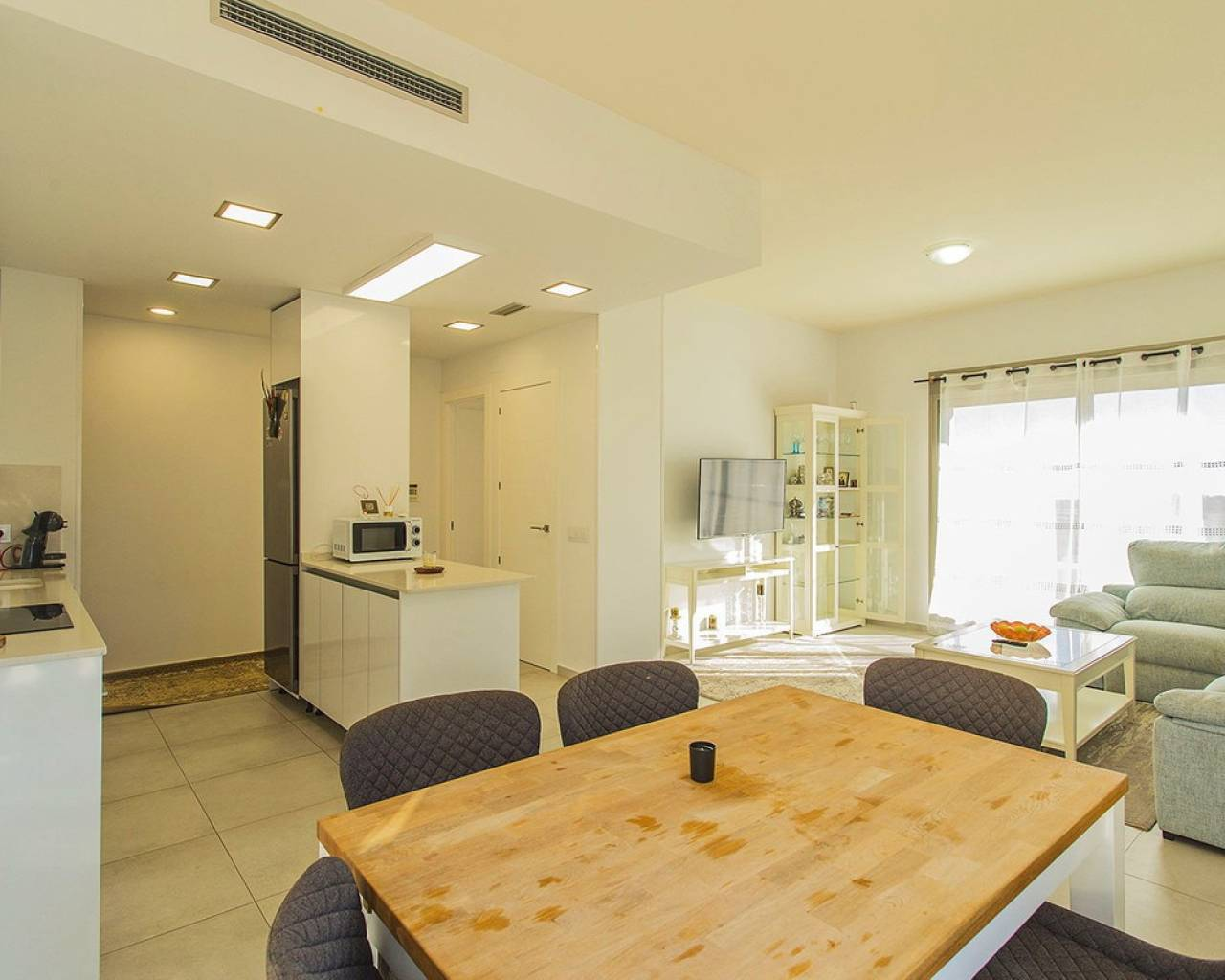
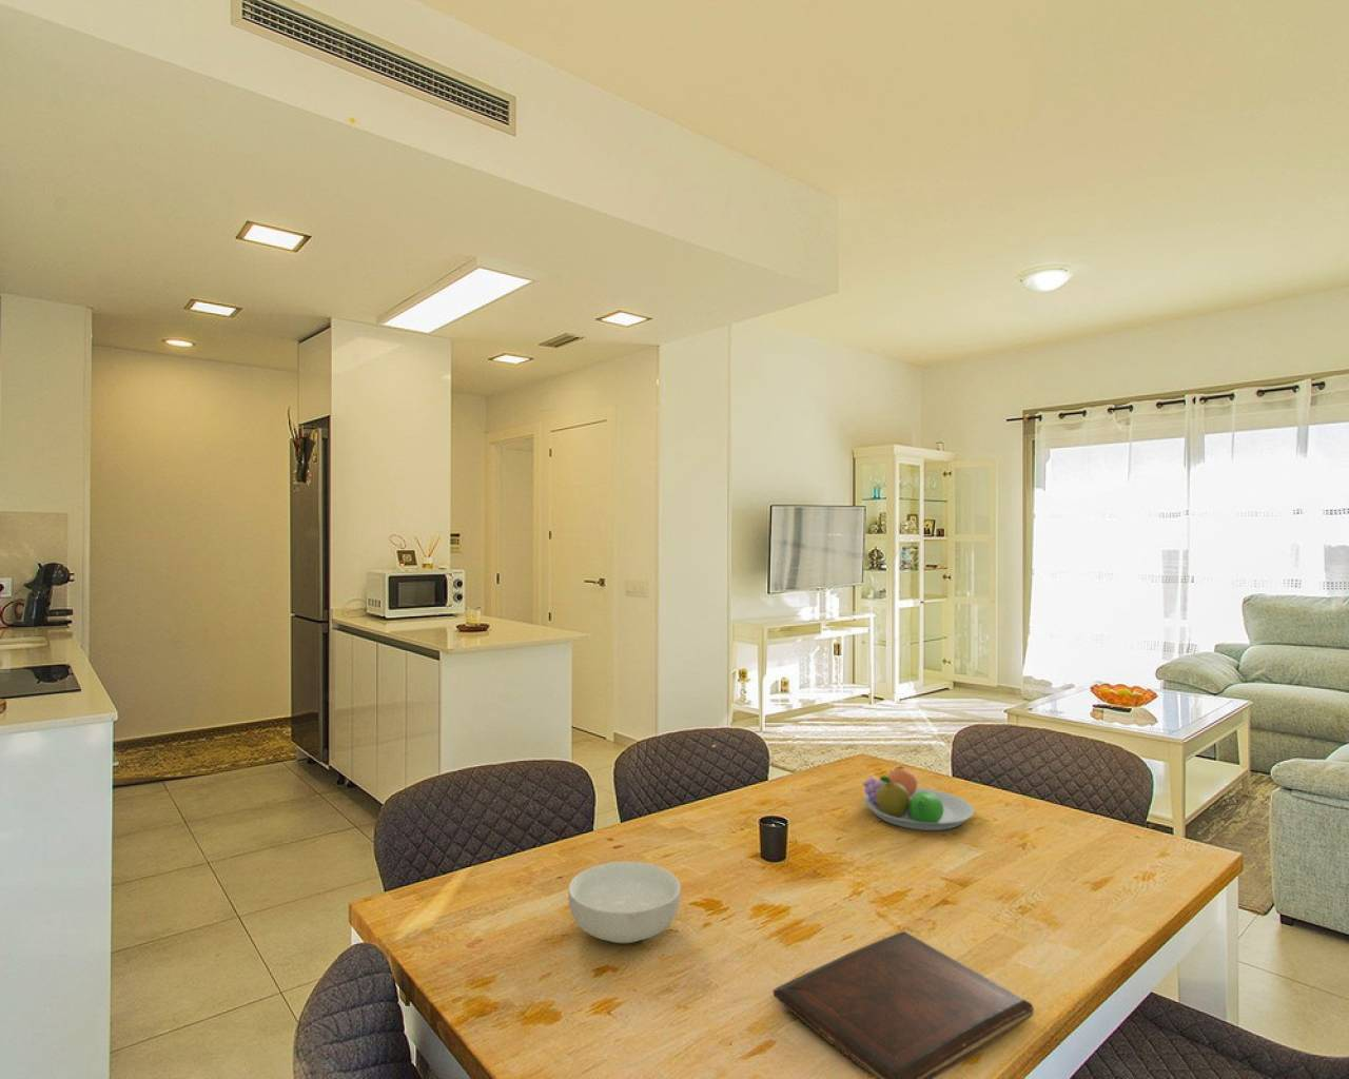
+ book [772,930,1035,1079]
+ fruit bowl [862,766,976,831]
+ cereal bowl [567,860,682,944]
